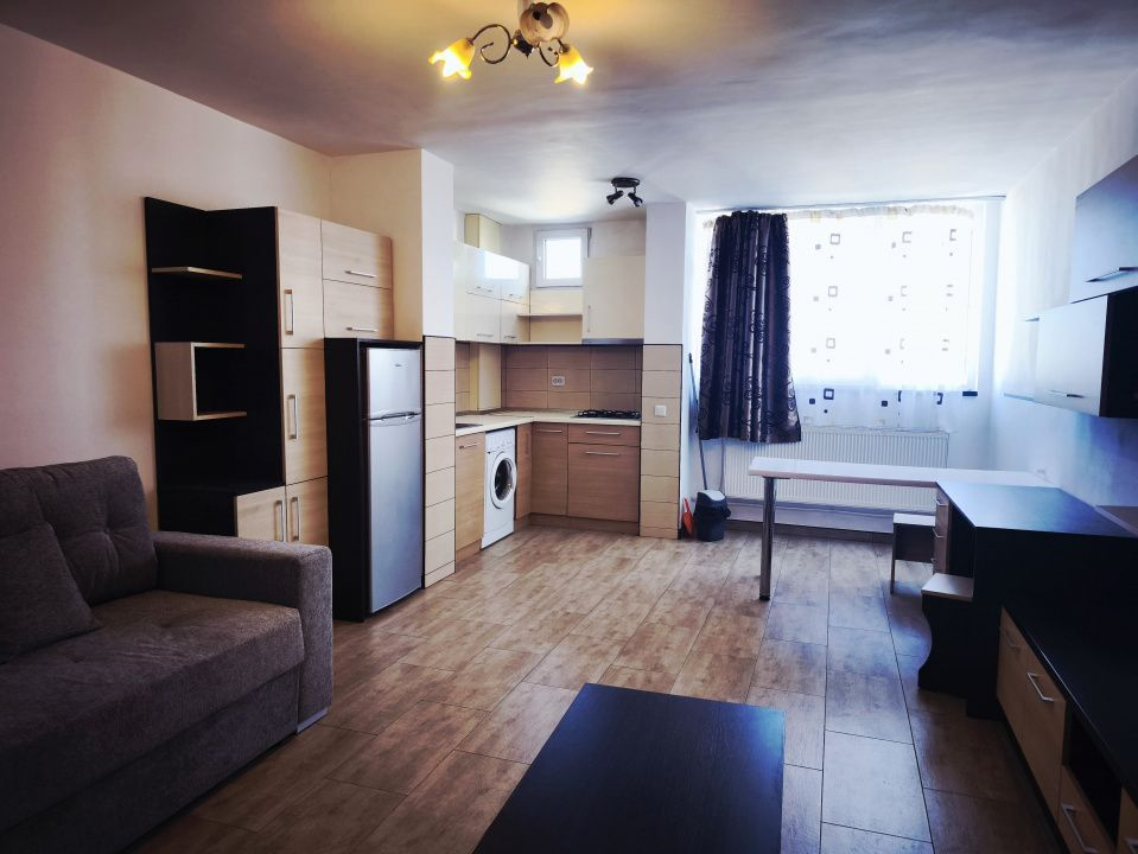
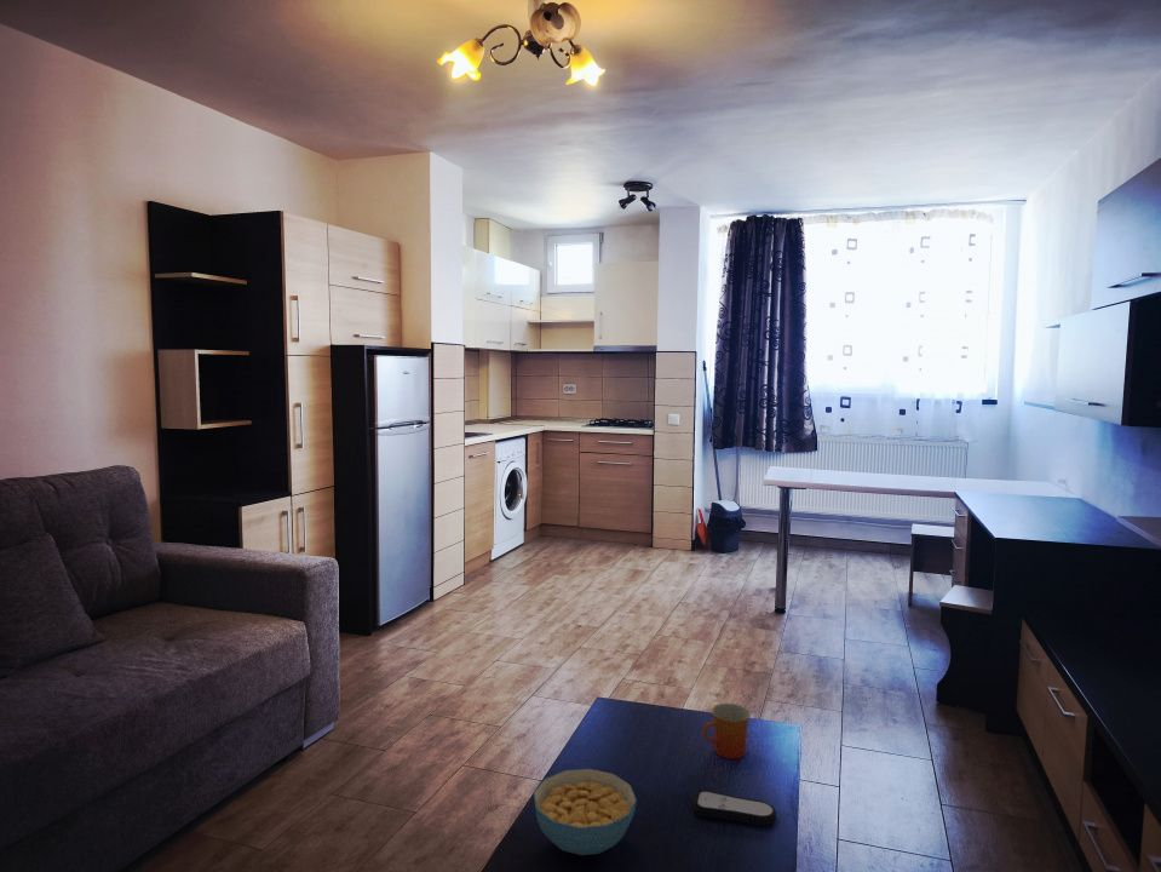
+ cereal bowl [533,768,638,856]
+ remote control [691,790,777,827]
+ mug [701,702,752,761]
